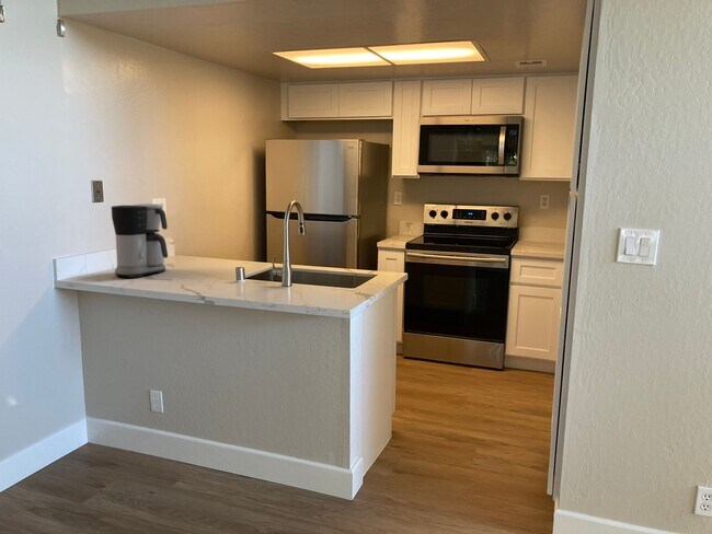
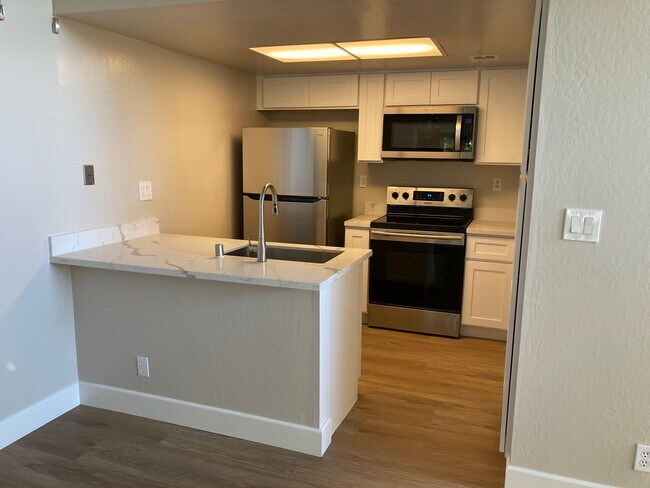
- coffee maker [111,202,169,279]
